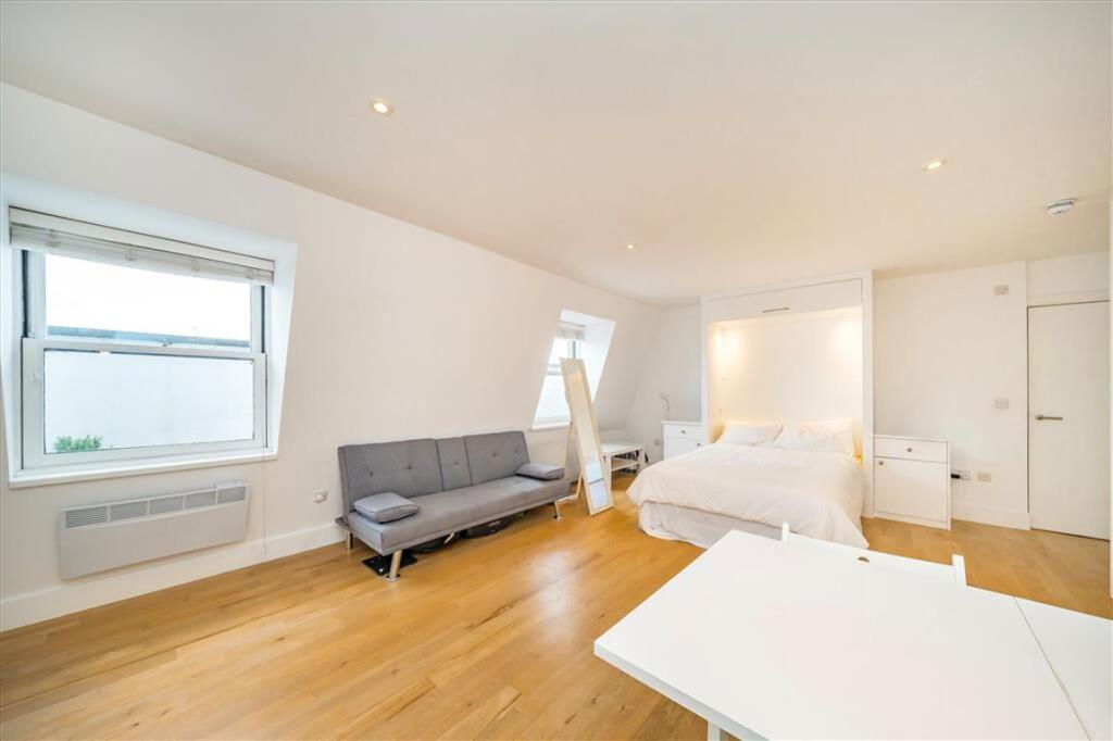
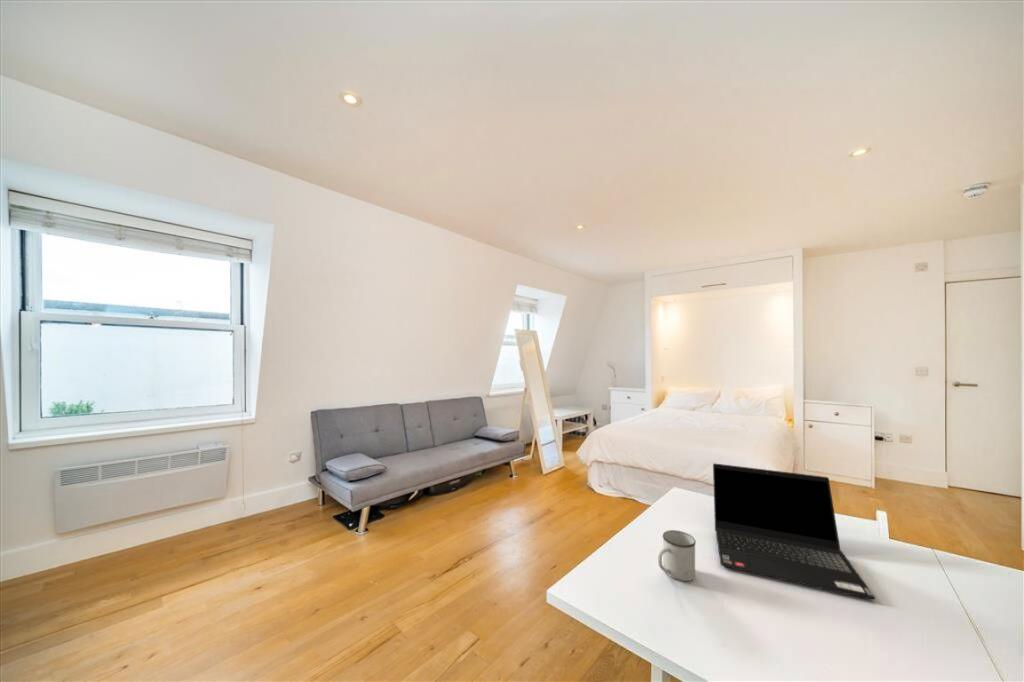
+ mug [657,529,697,582]
+ laptop computer [712,462,877,600]
